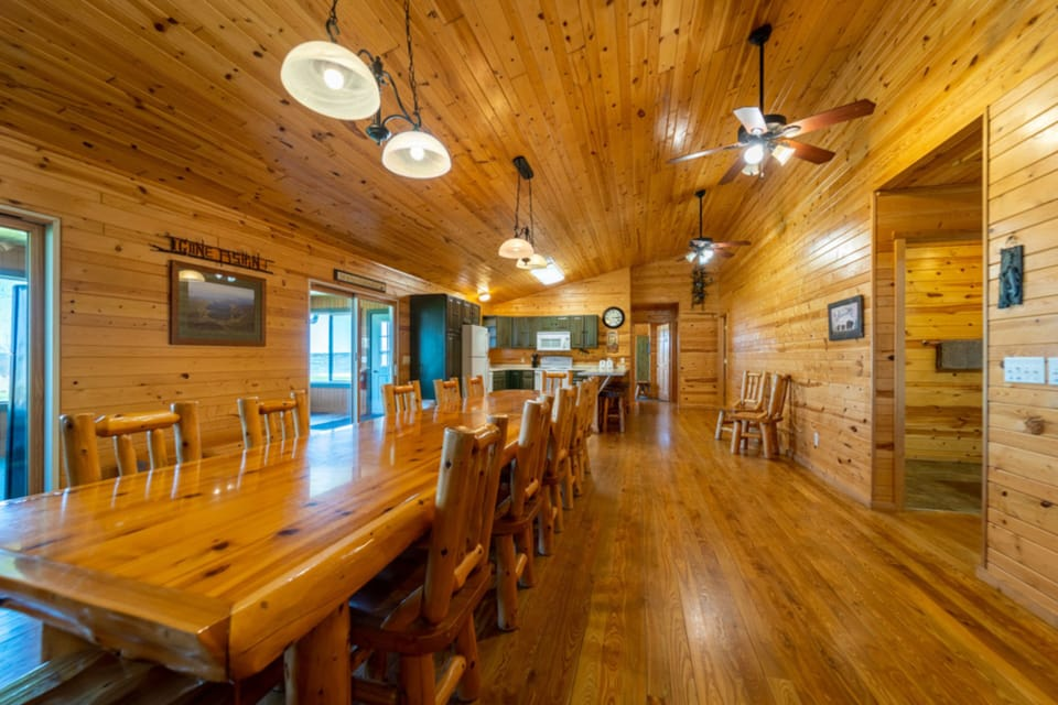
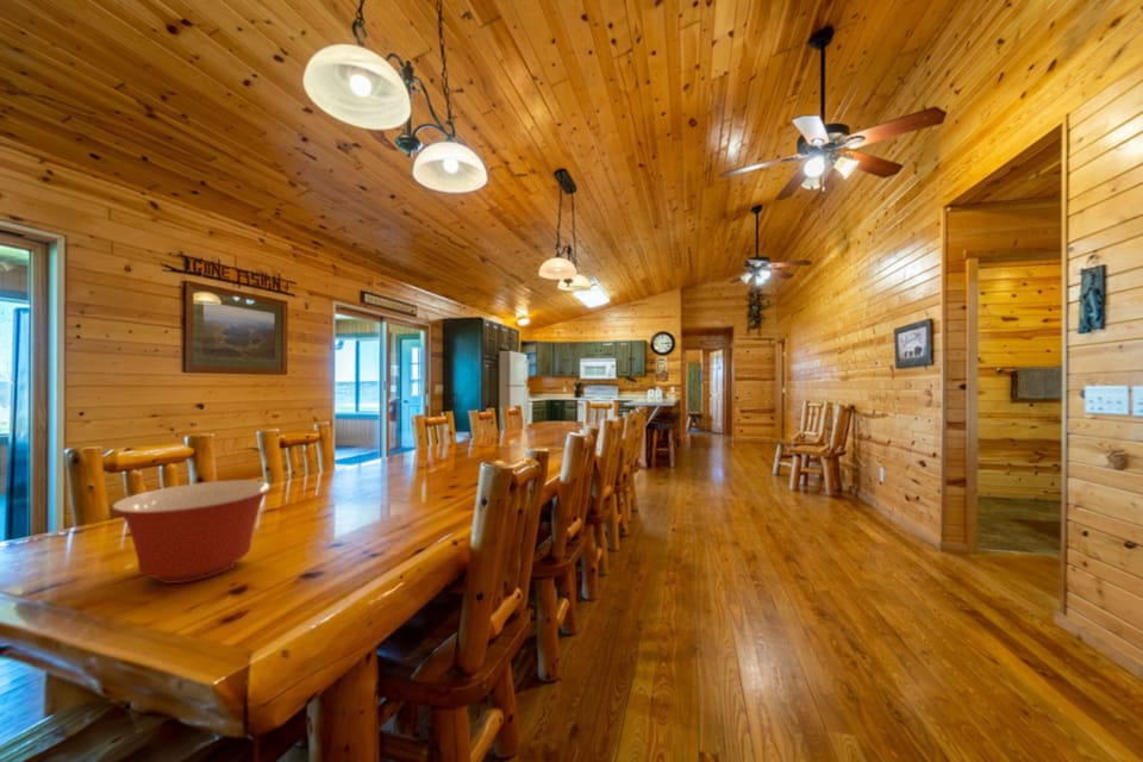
+ mixing bowl [110,480,273,585]
